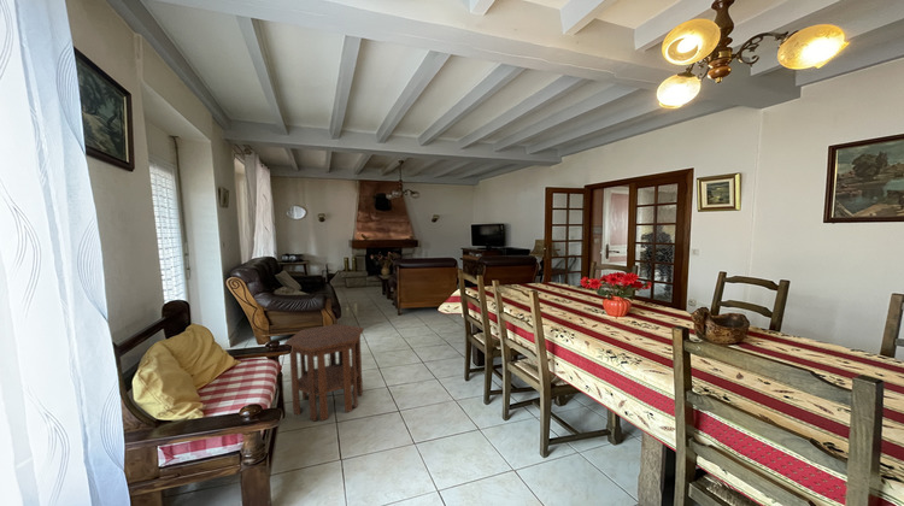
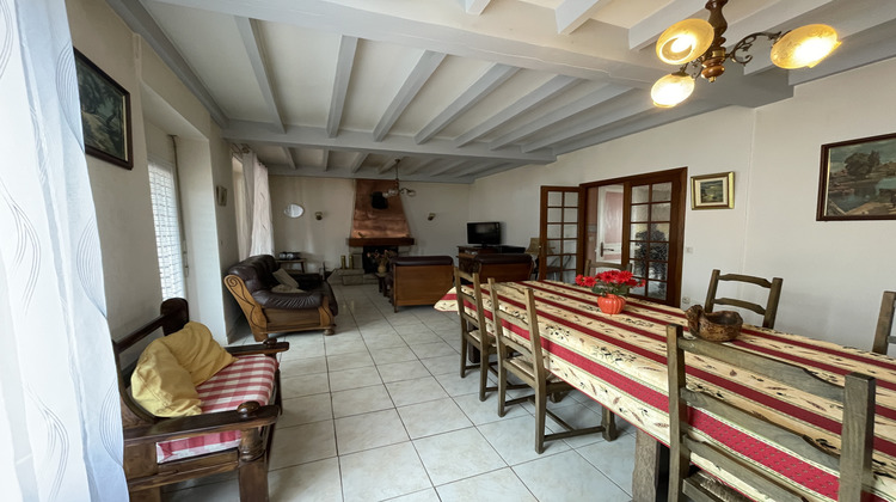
- side table [283,323,365,422]
